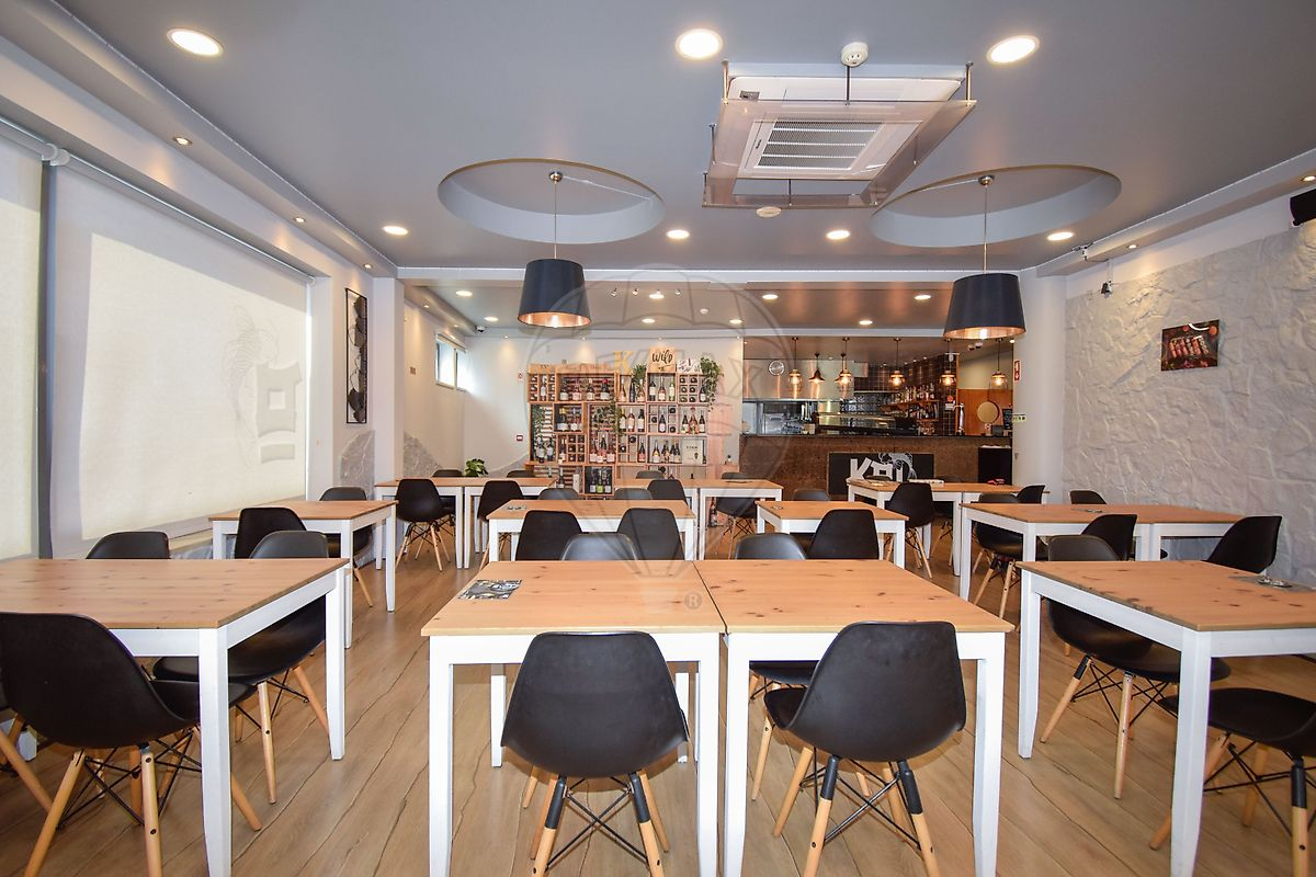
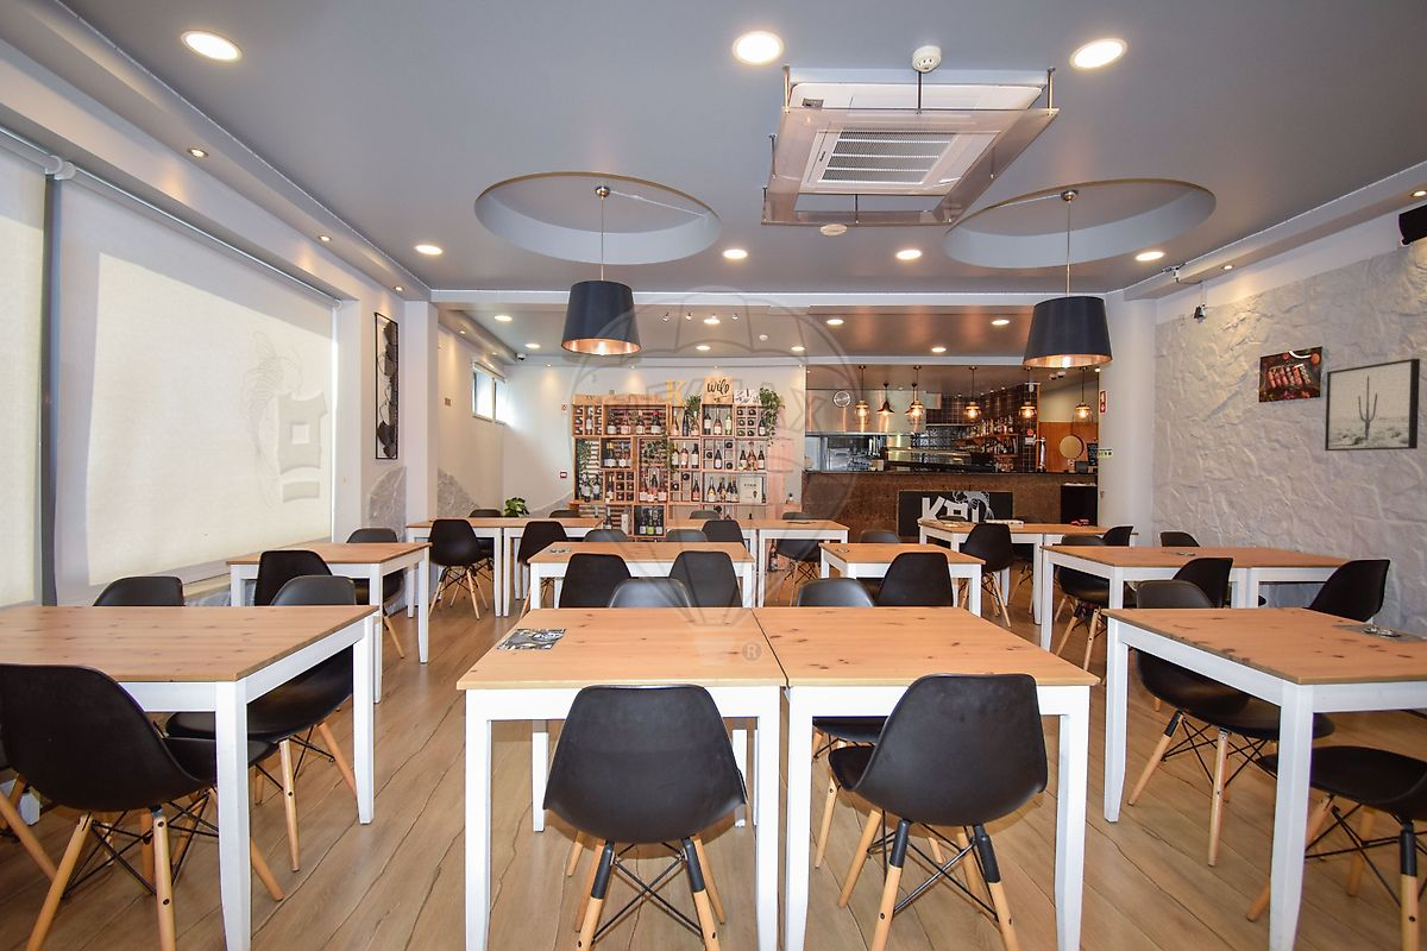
+ wall art [1324,358,1421,452]
